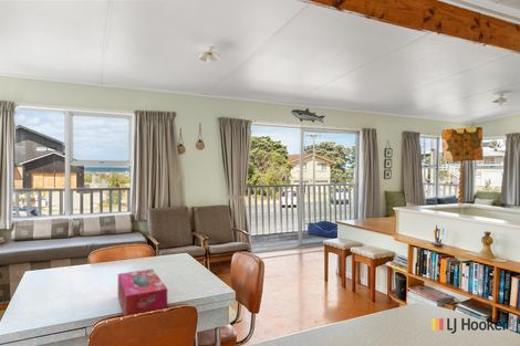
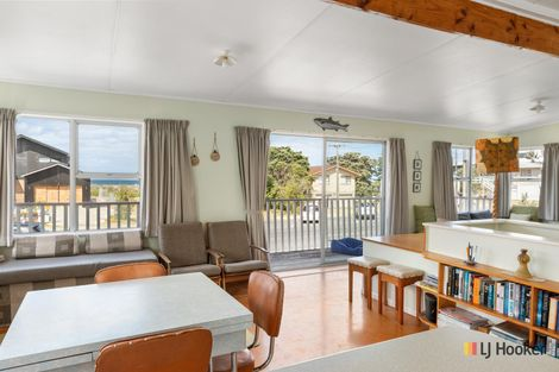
- tissue box [117,269,168,317]
